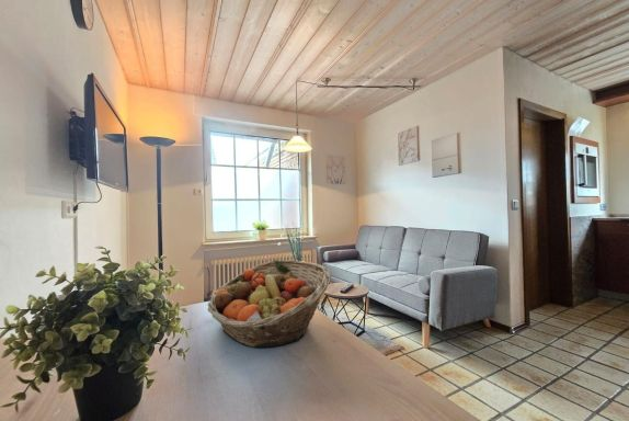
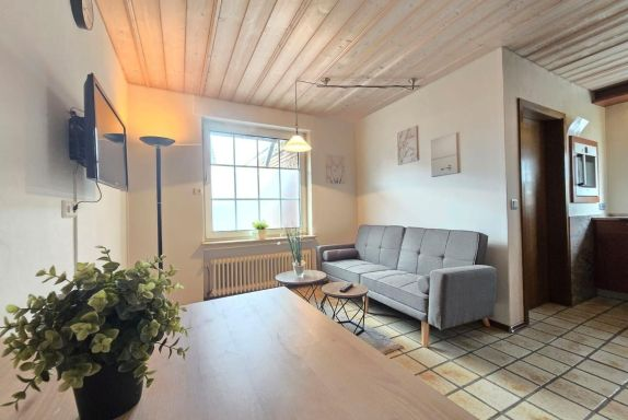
- fruit basket [207,259,332,349]
